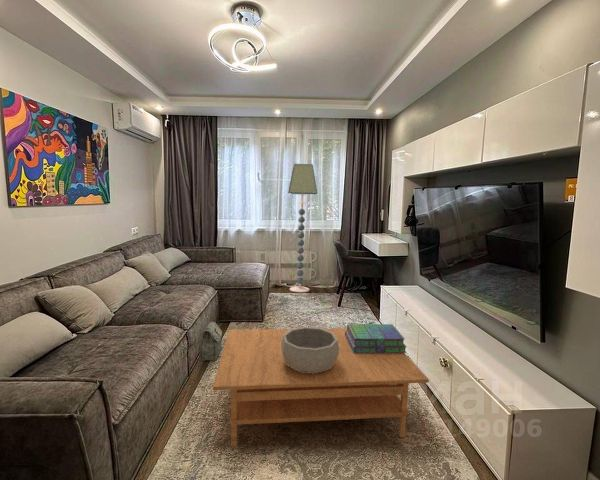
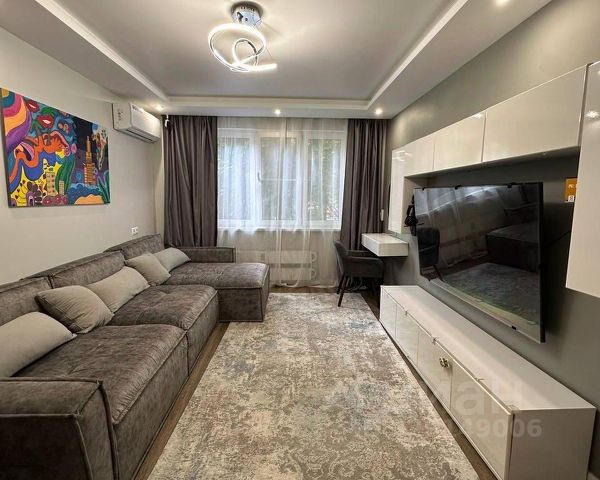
- bag [199,321,223,362]
- stack of books [345,323,407,354]
- coffee table [212,327,430,447]
- floor lamp [287,163,318,293]
- decorative bowl [281,326,339,374]
